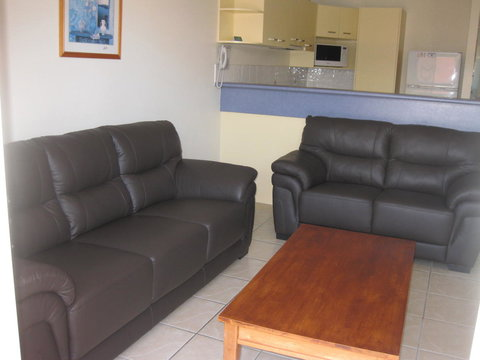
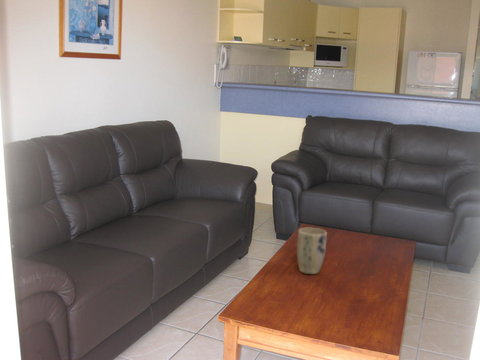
+ plant pot [296,227,328,275]
